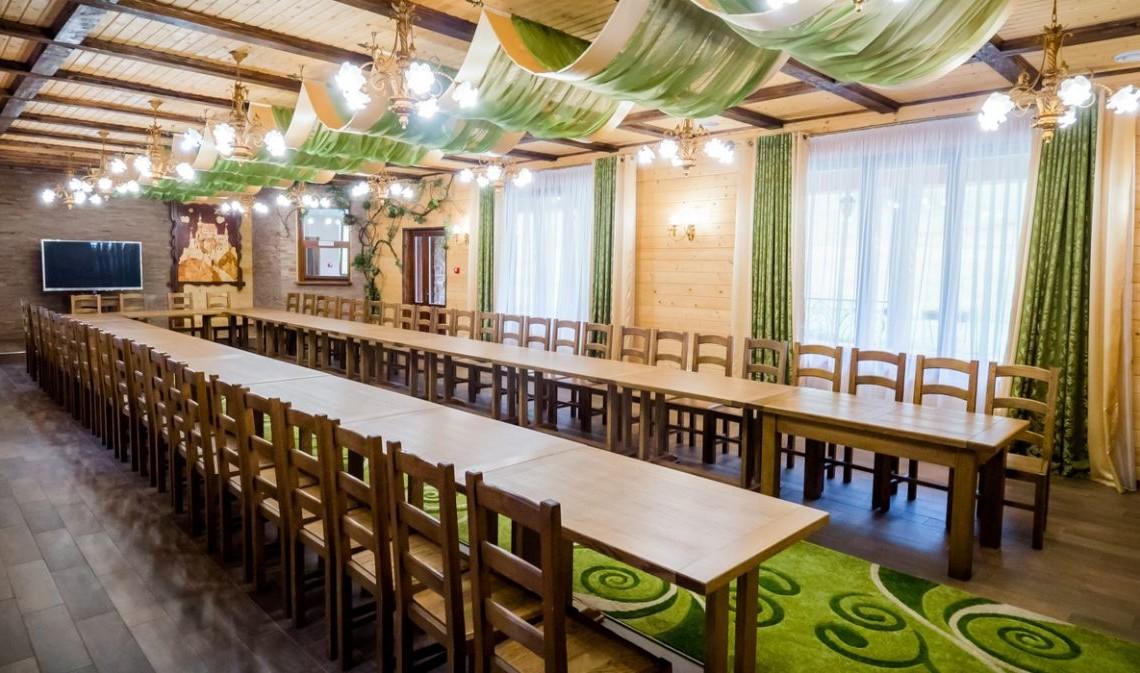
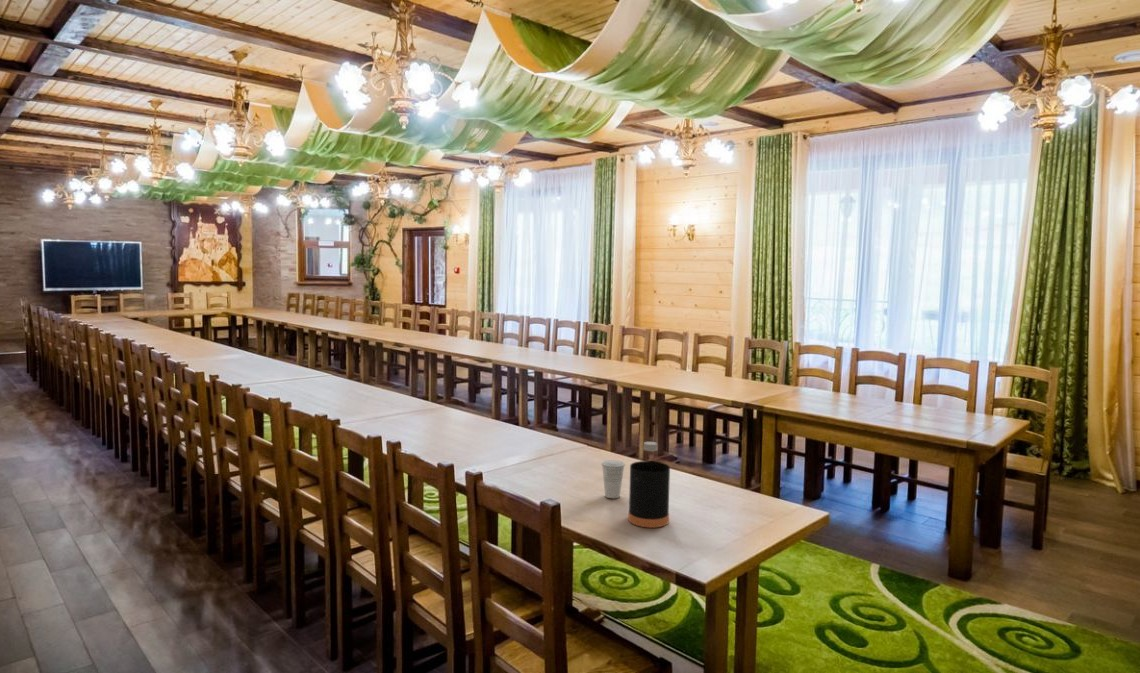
+ cup [600,459,626,499]
+ bottle [627,441,671,529]
